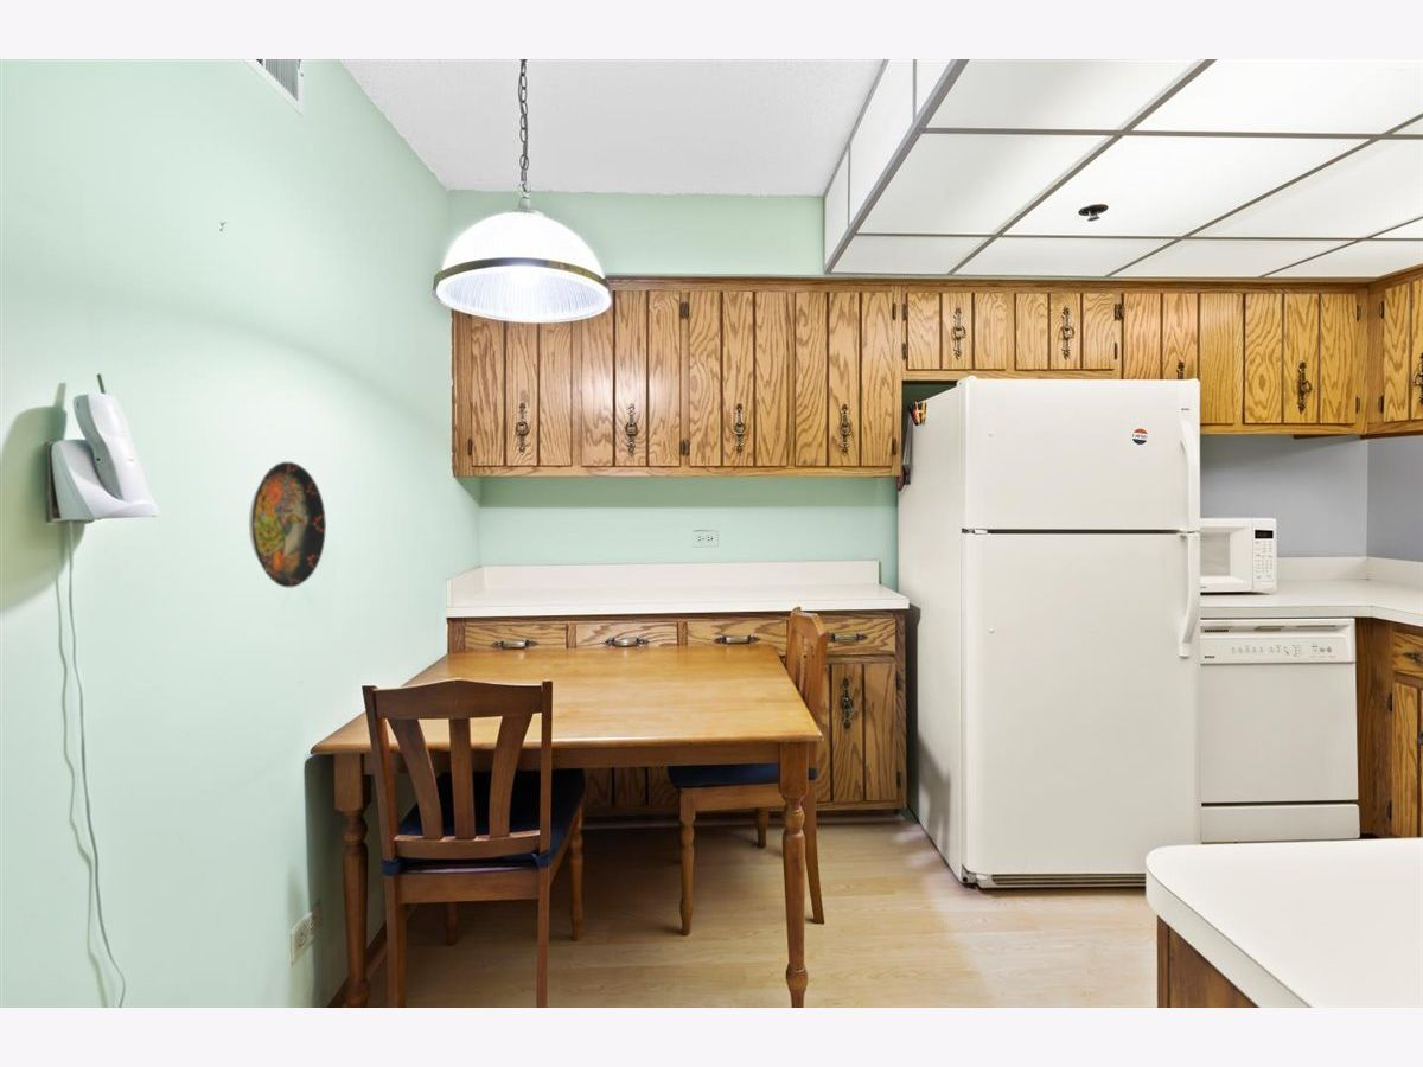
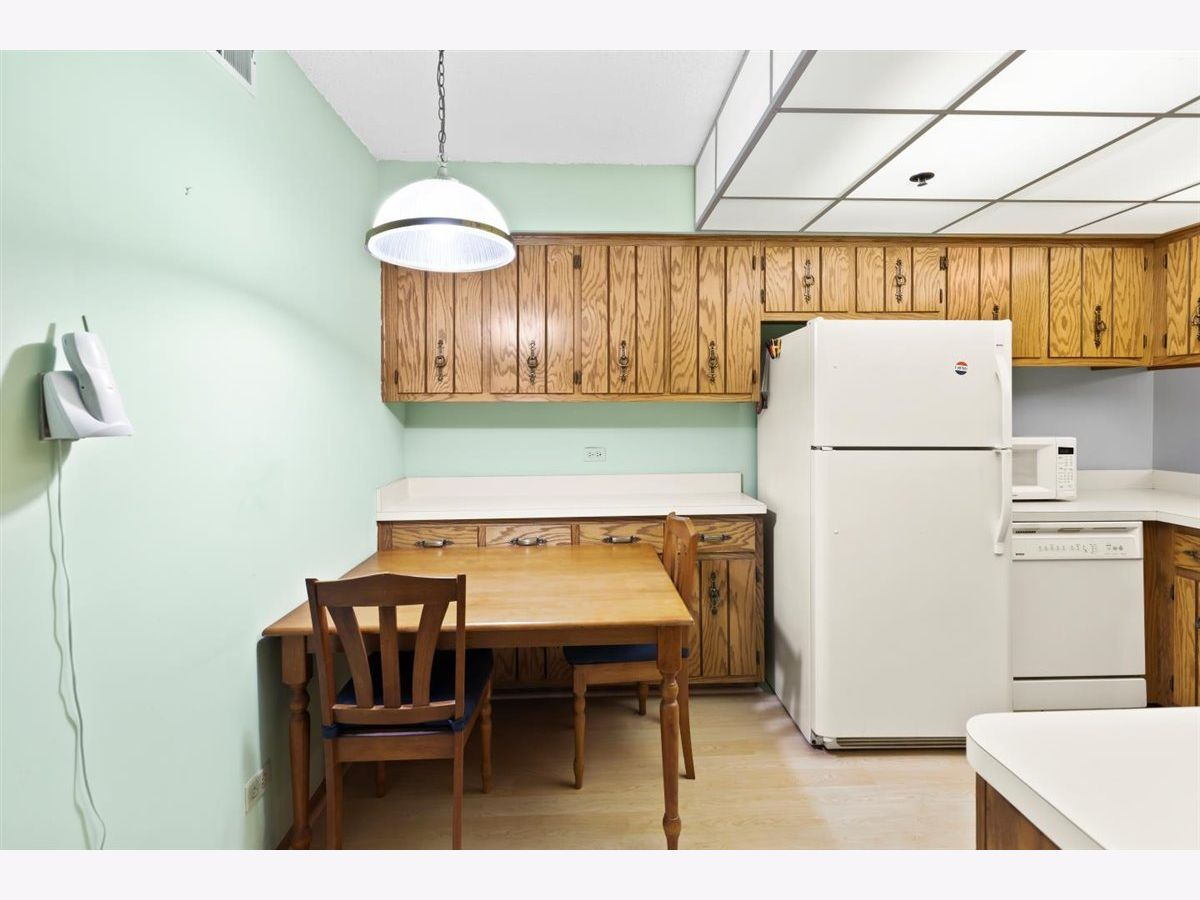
- decorative plate [248,461,327,588]
